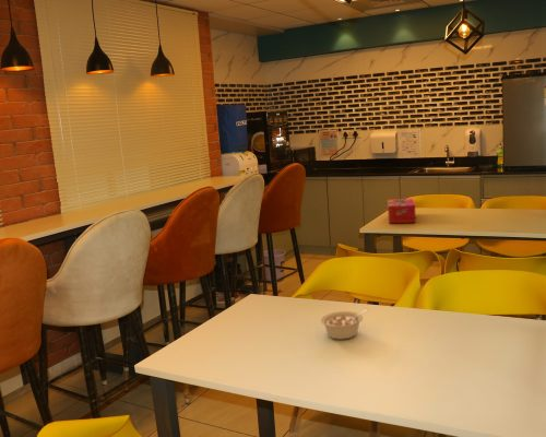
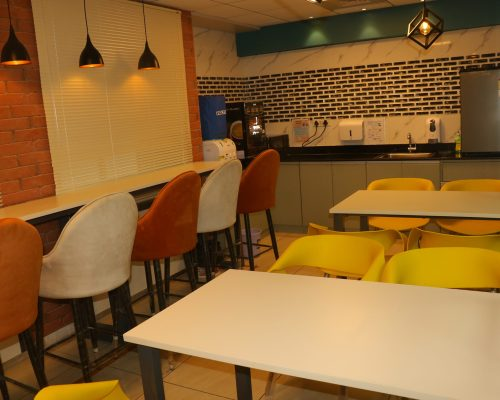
- legume [320,308,369,341]
- tissue box [387,198,417,224]
